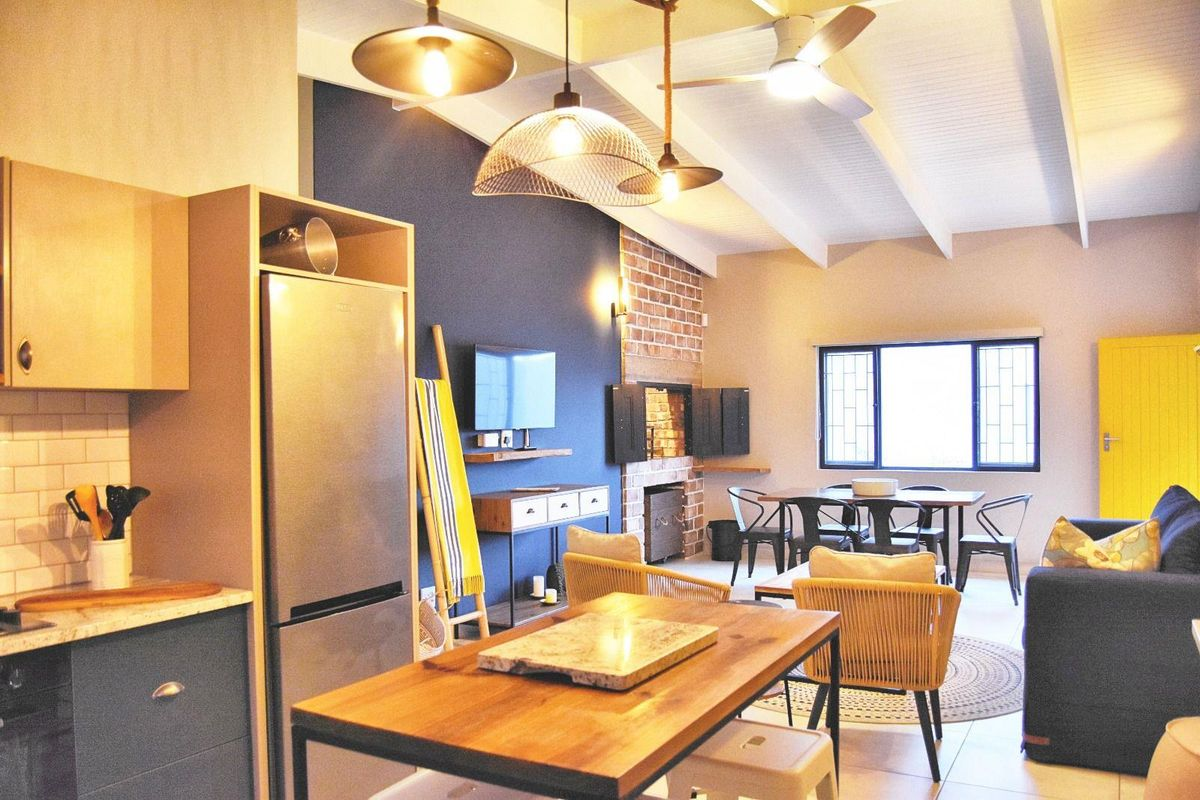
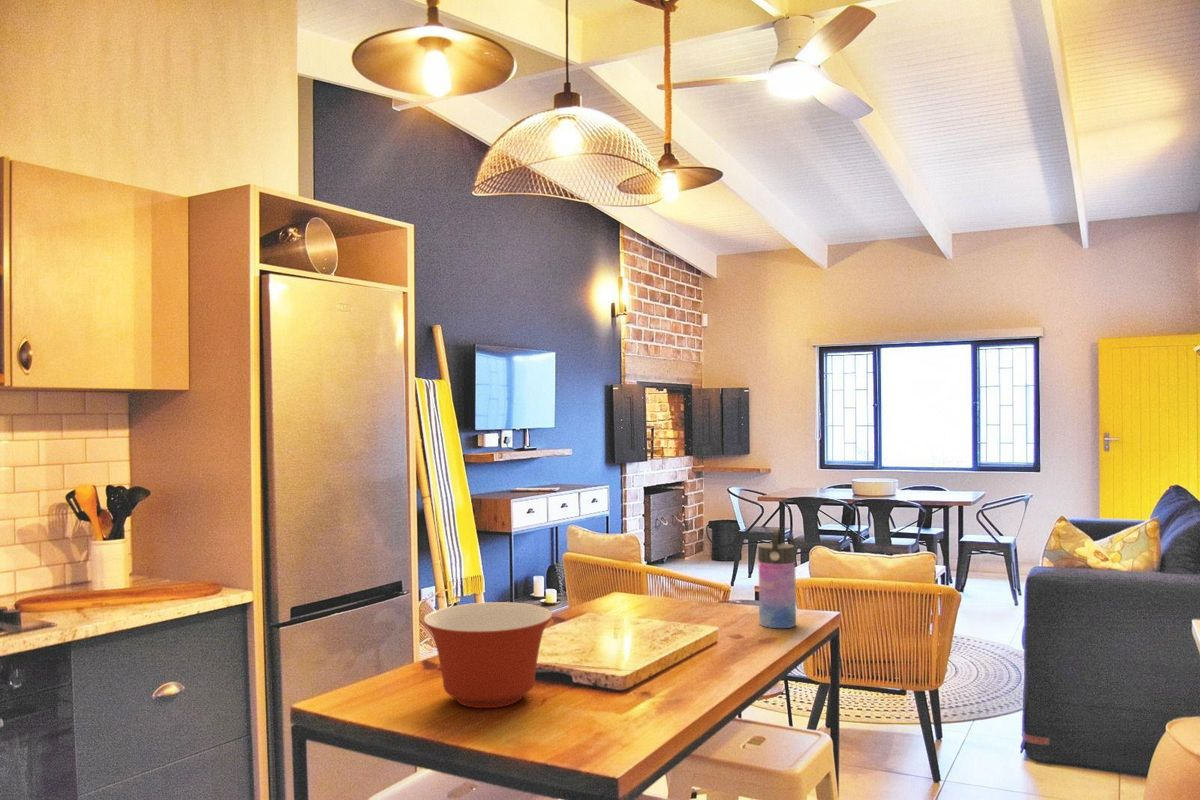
+ water bottle [757,527,797,629]
+ mixing bowl [422,601,554,709]
